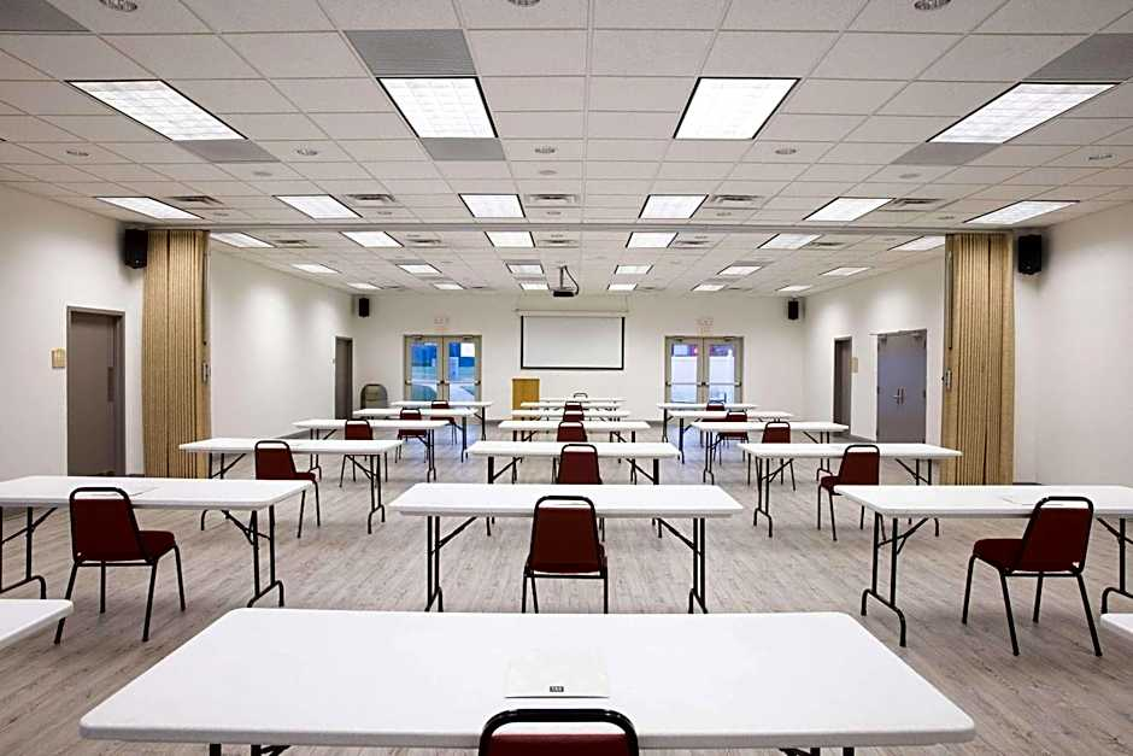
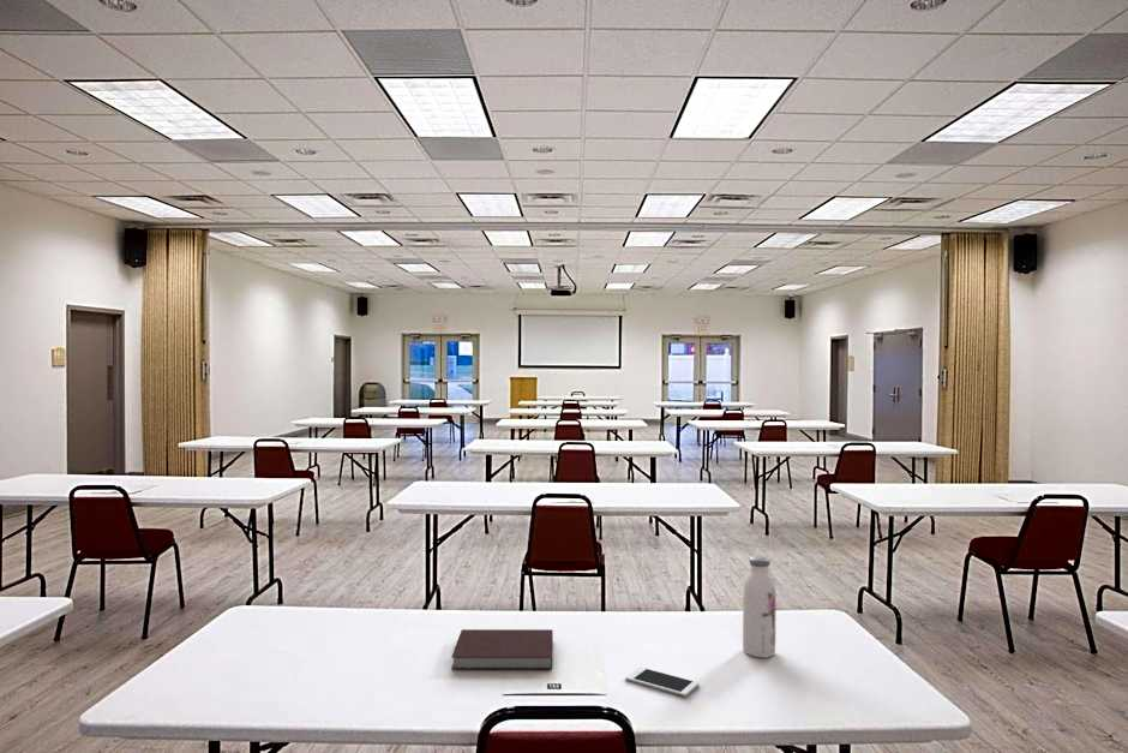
+ notebook [450,628,554,670]
+ water bottle [742,555,776,658]
+ cell phone [624,665,700,698]
